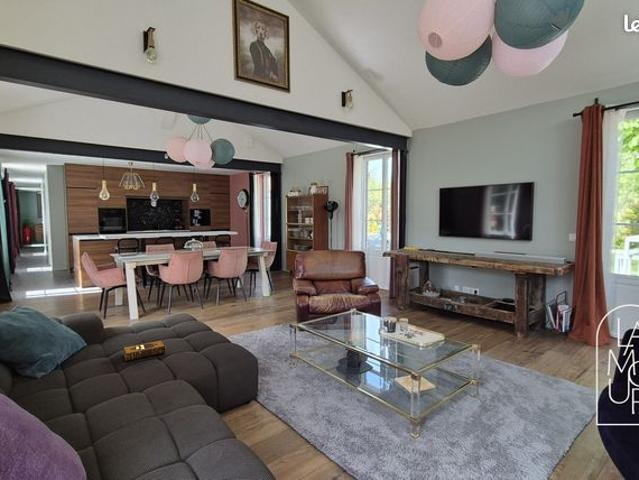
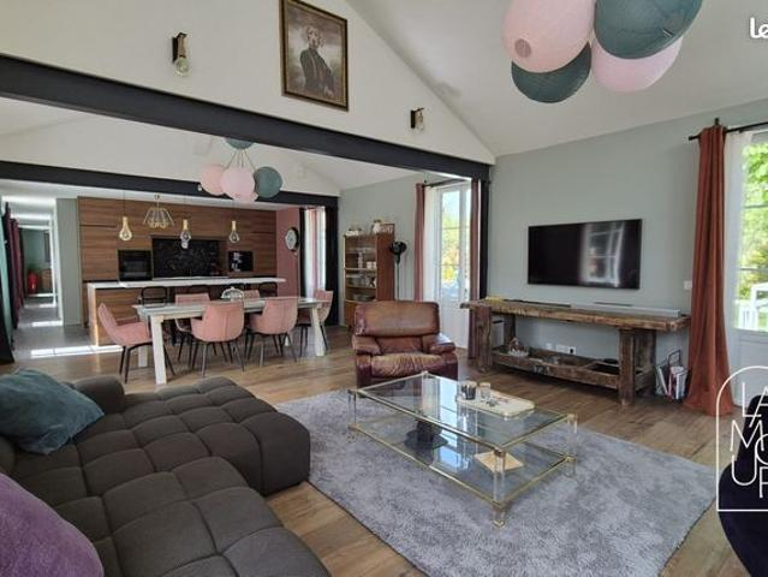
- hardback book [122,339,167,362]
